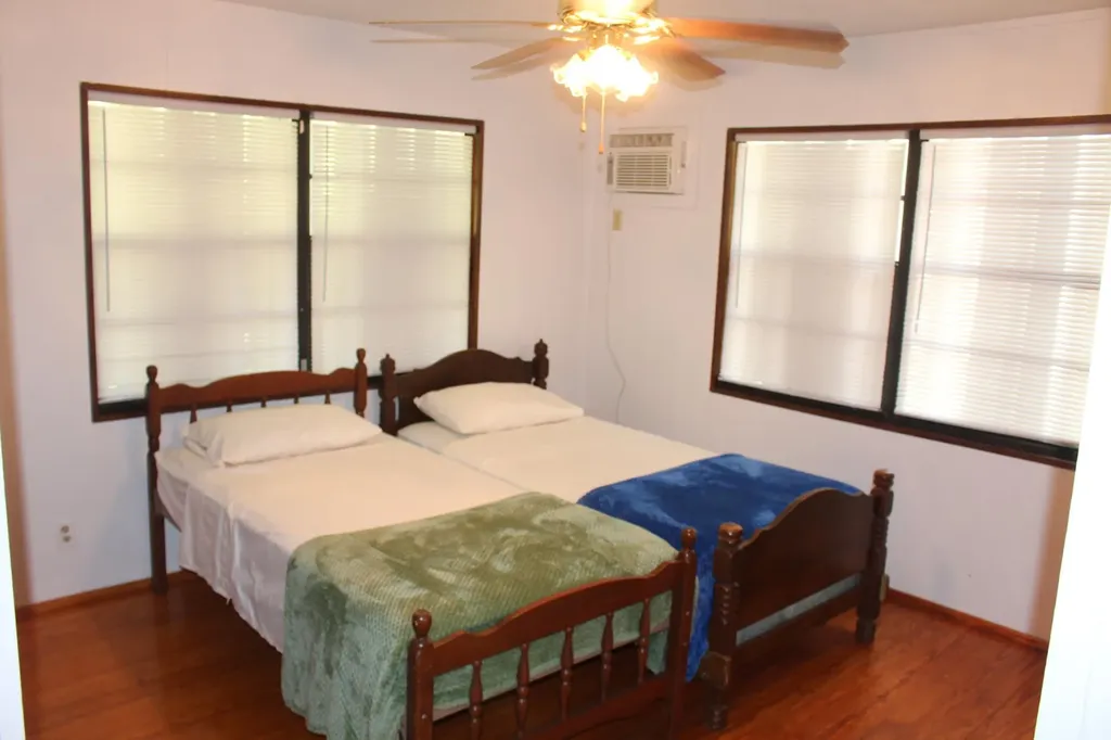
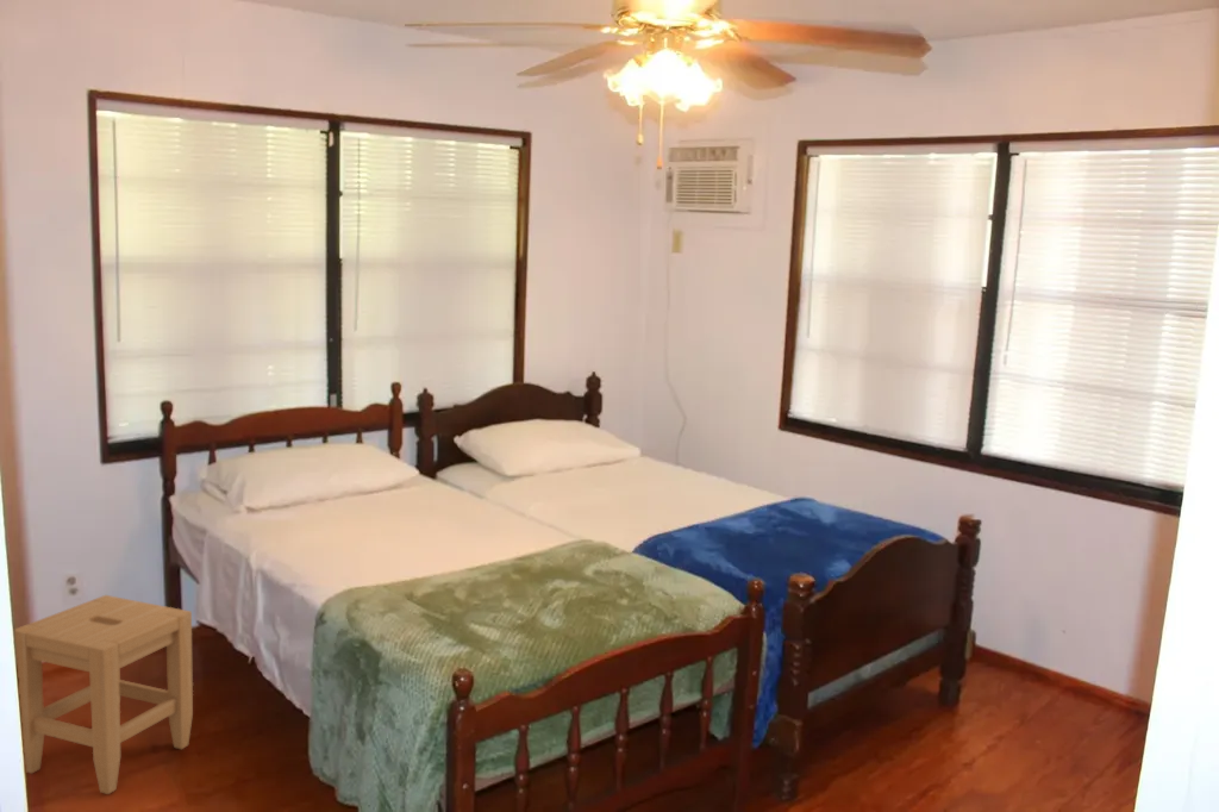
+ stool [14,594,194,795]
